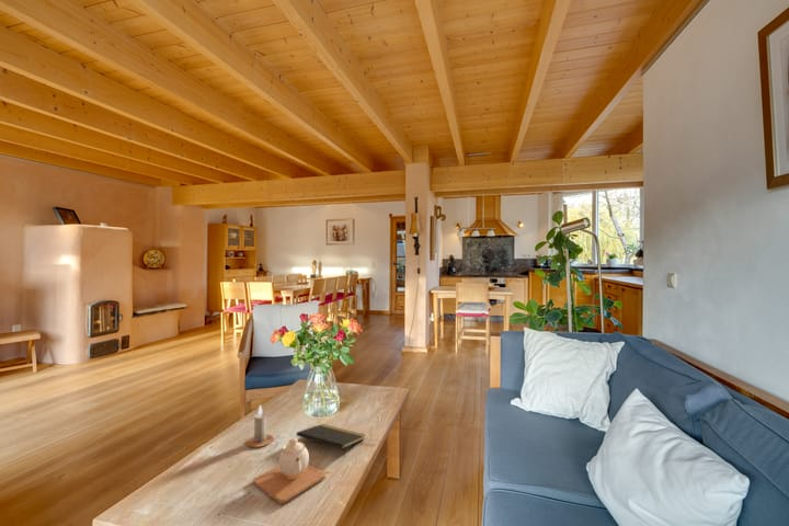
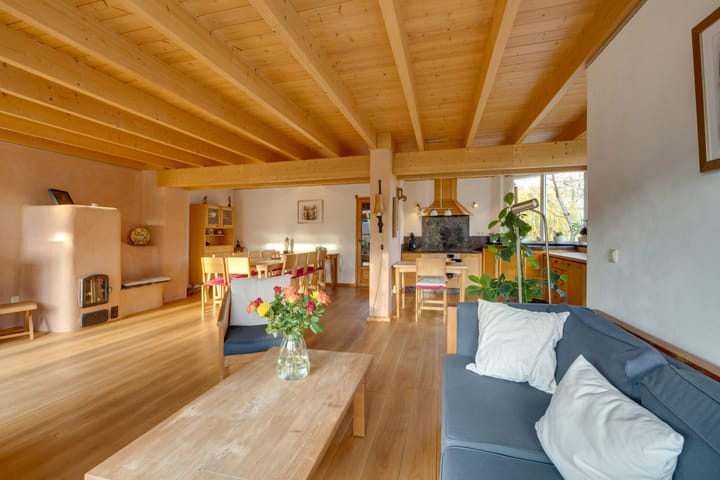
- teapot [252,437,327,505]
- notepad [295,423,366,458]
- candle [245,404,275,448]
